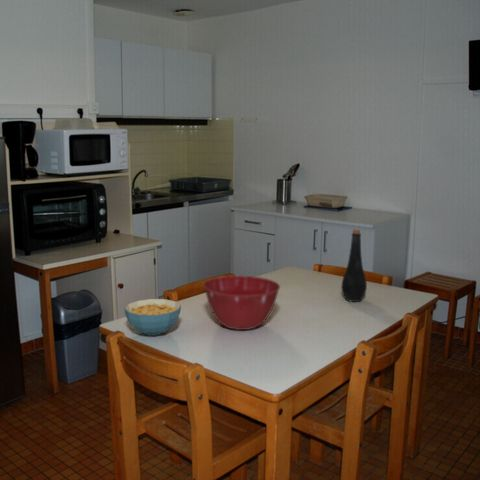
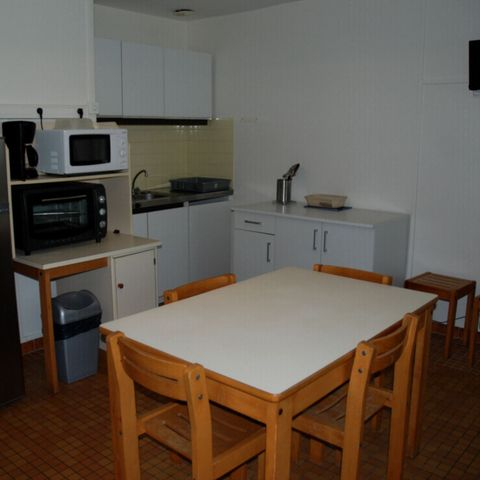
- cereal bowl [123,298,182,337]
- bottle [340,229,368,303]
- mixing bowl [202,275,281,331]
